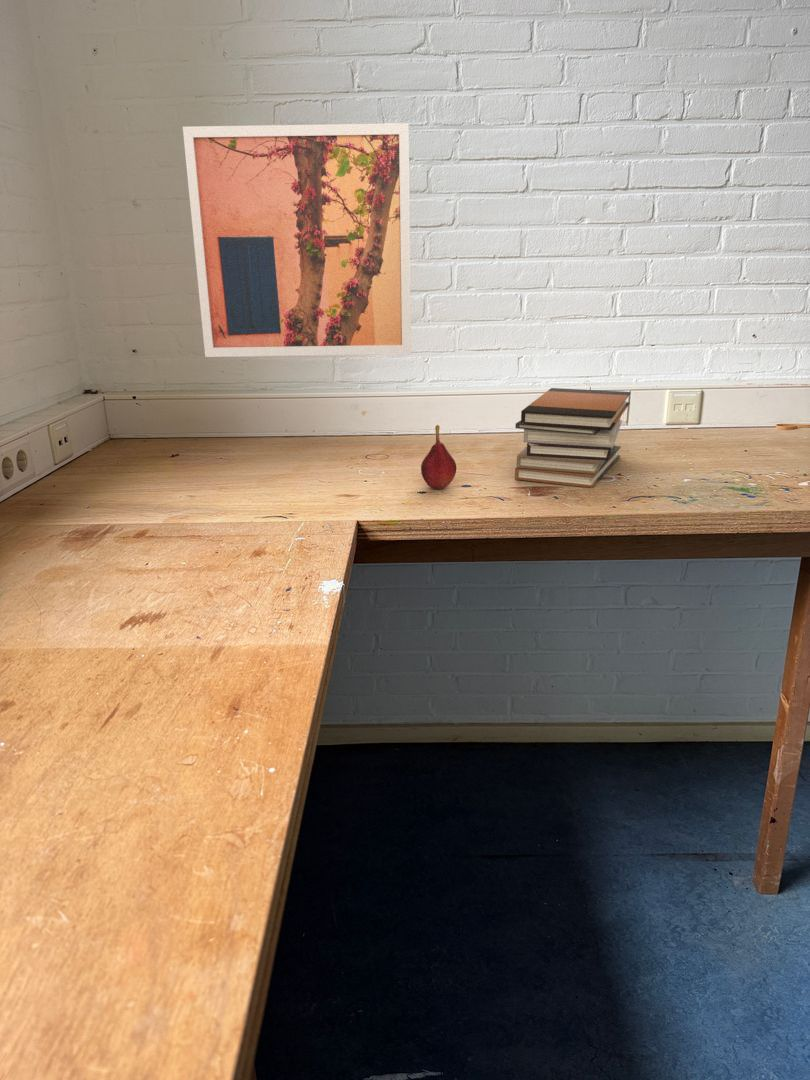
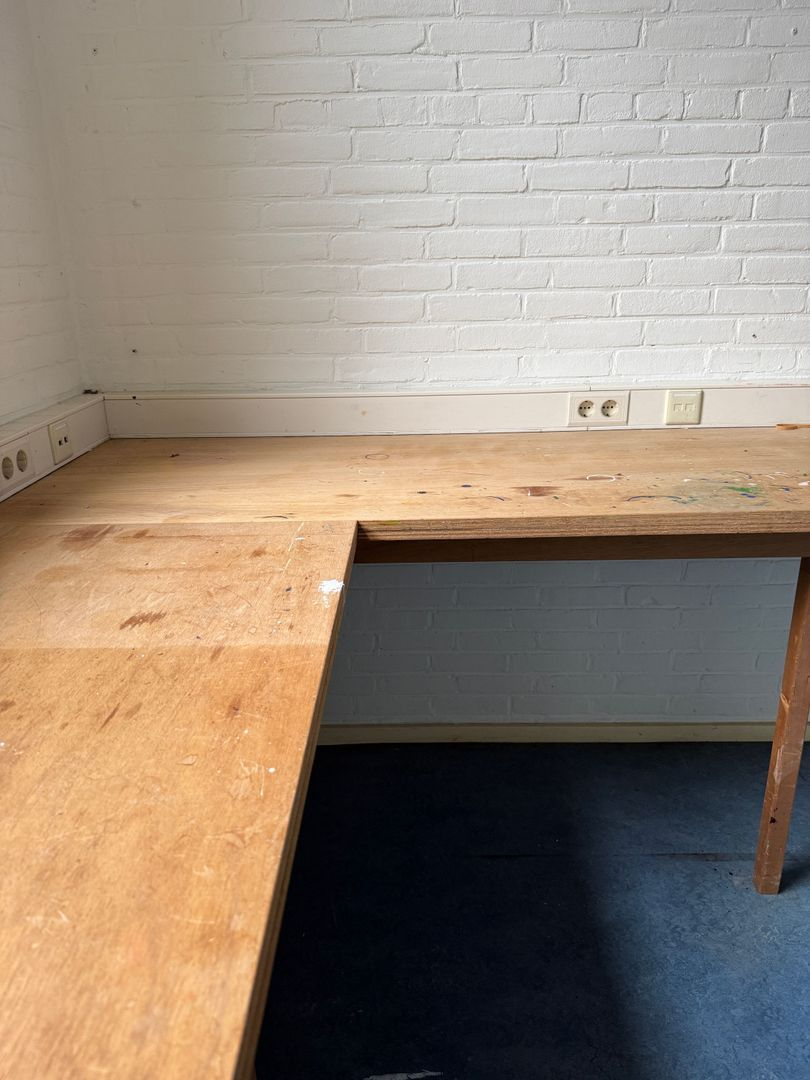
- book stack [514,387,631,489]
- wall art [182,122,412,358]
- fruit [420,424,458,490]
